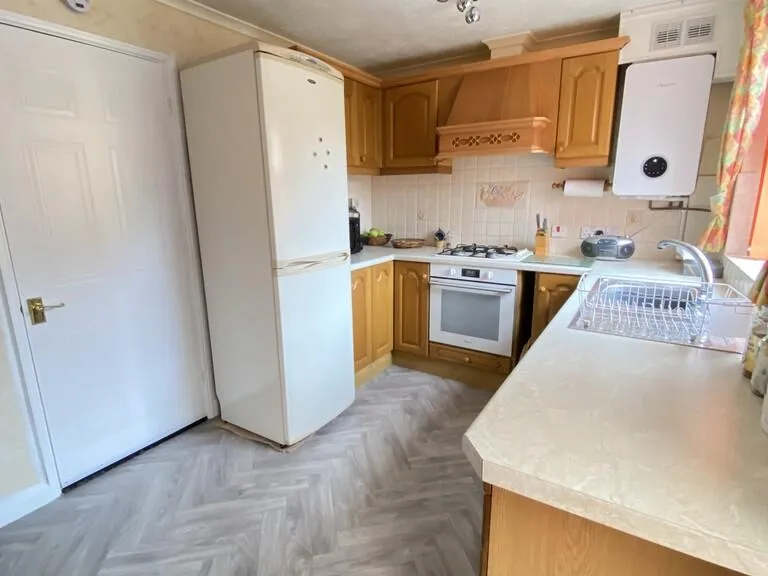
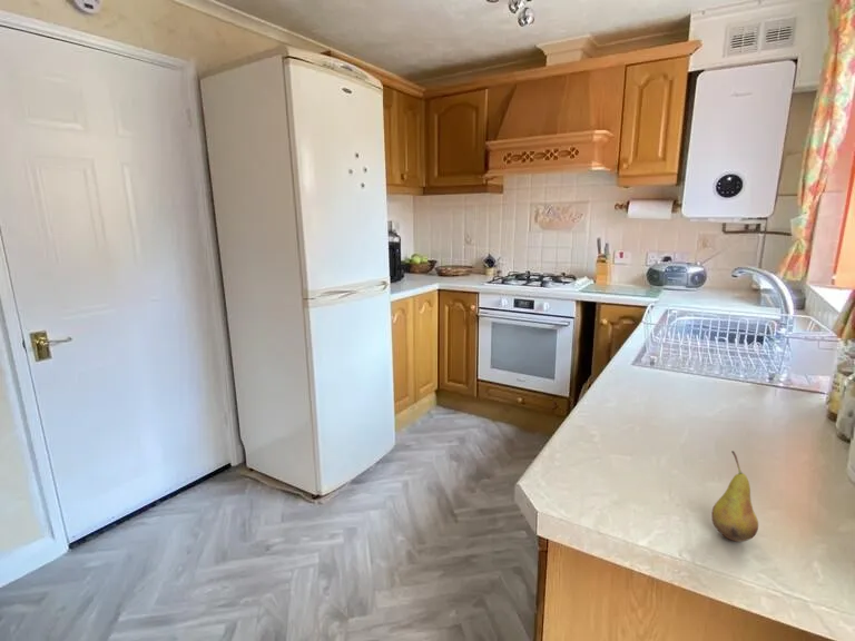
+ fruit [710,450,759,543]
